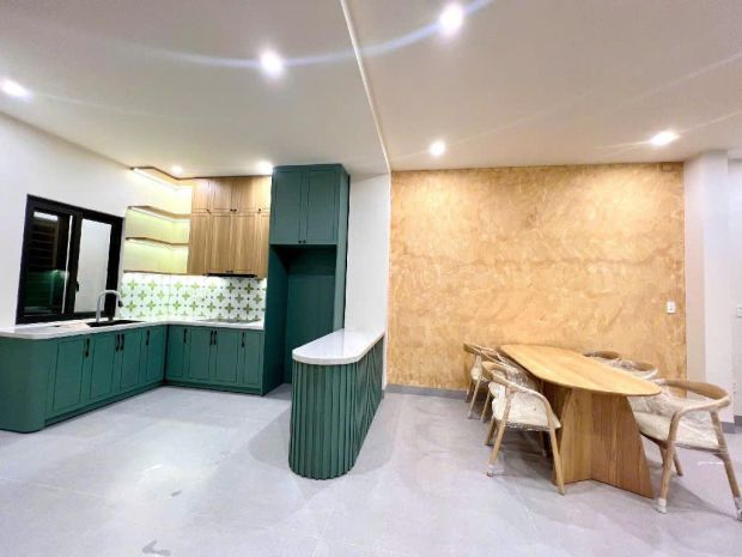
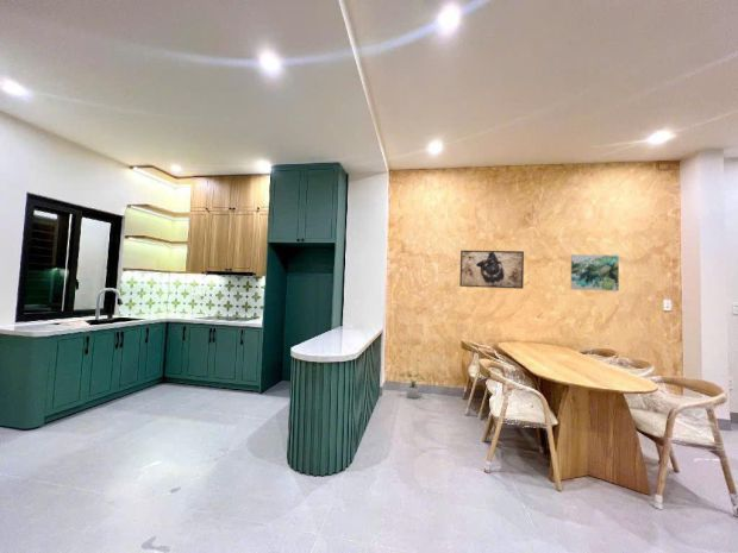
+ potted plant [396,372,426,400]
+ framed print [458,250,525,290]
+ wall art [570,253,620,293]
